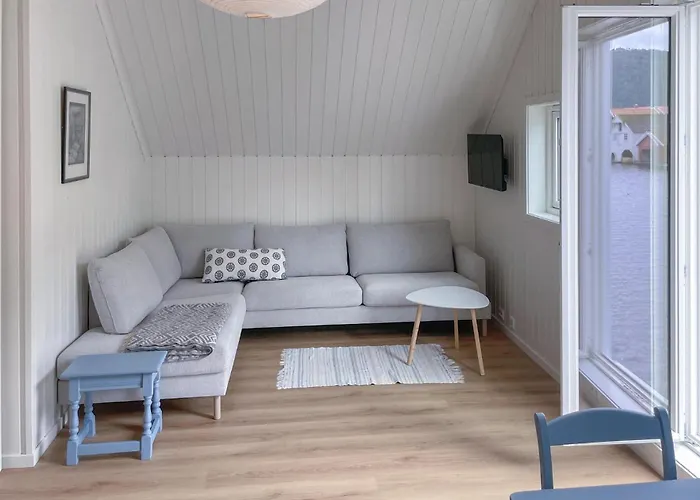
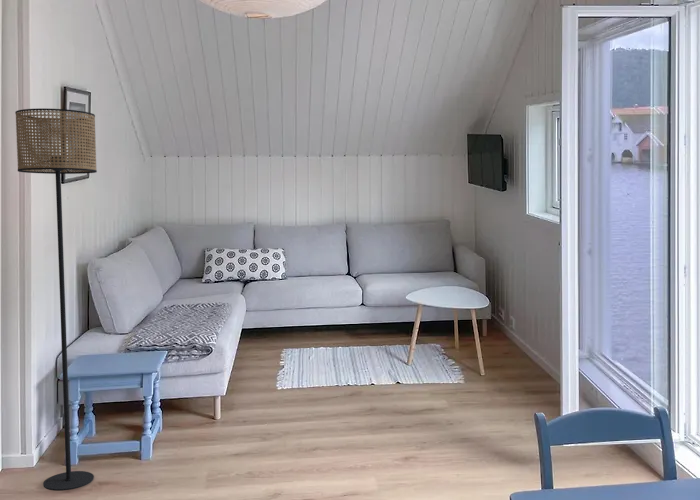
+ floor lamp [14,107,98,492]
